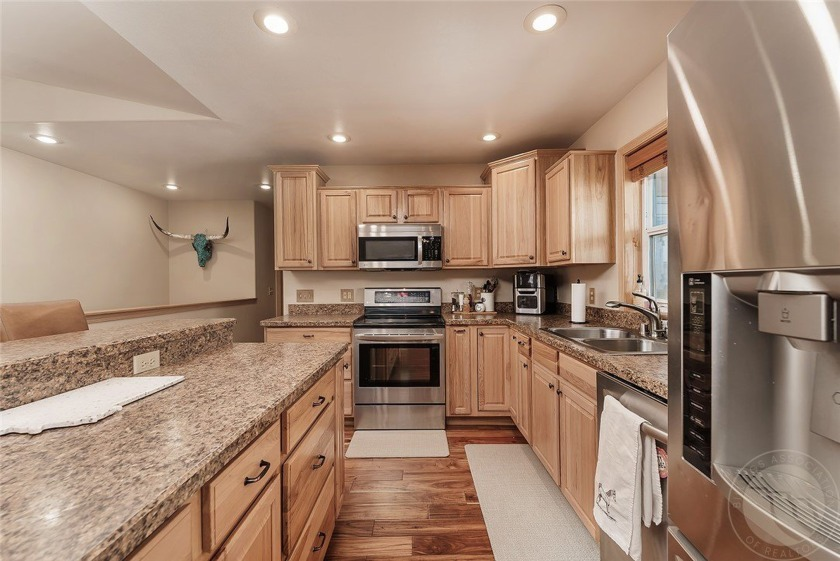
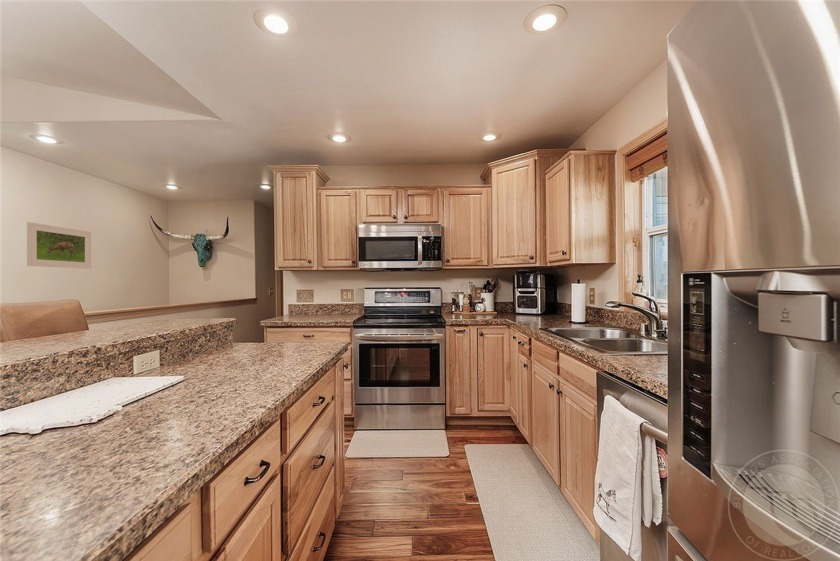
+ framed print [26,221,92,270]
